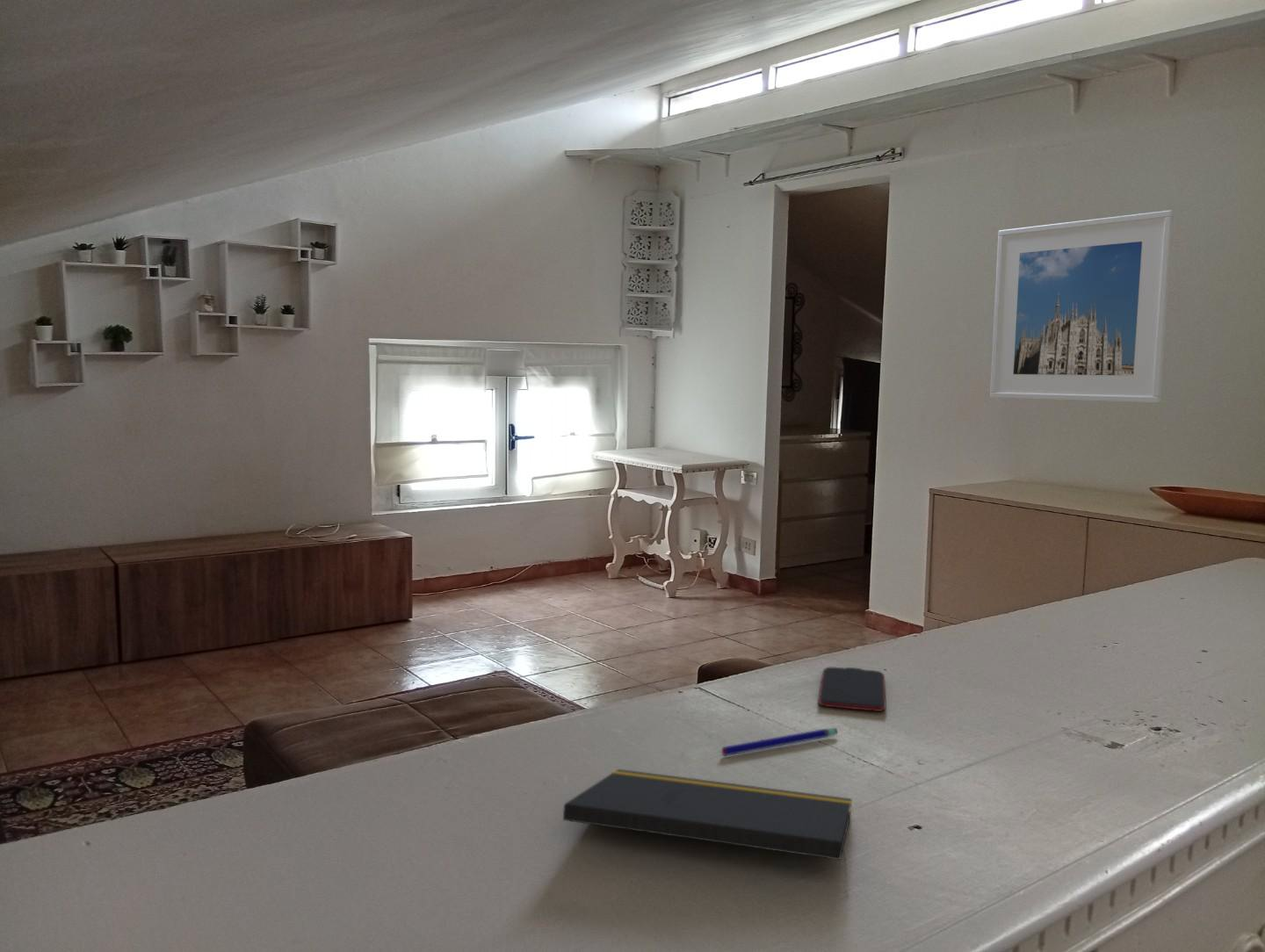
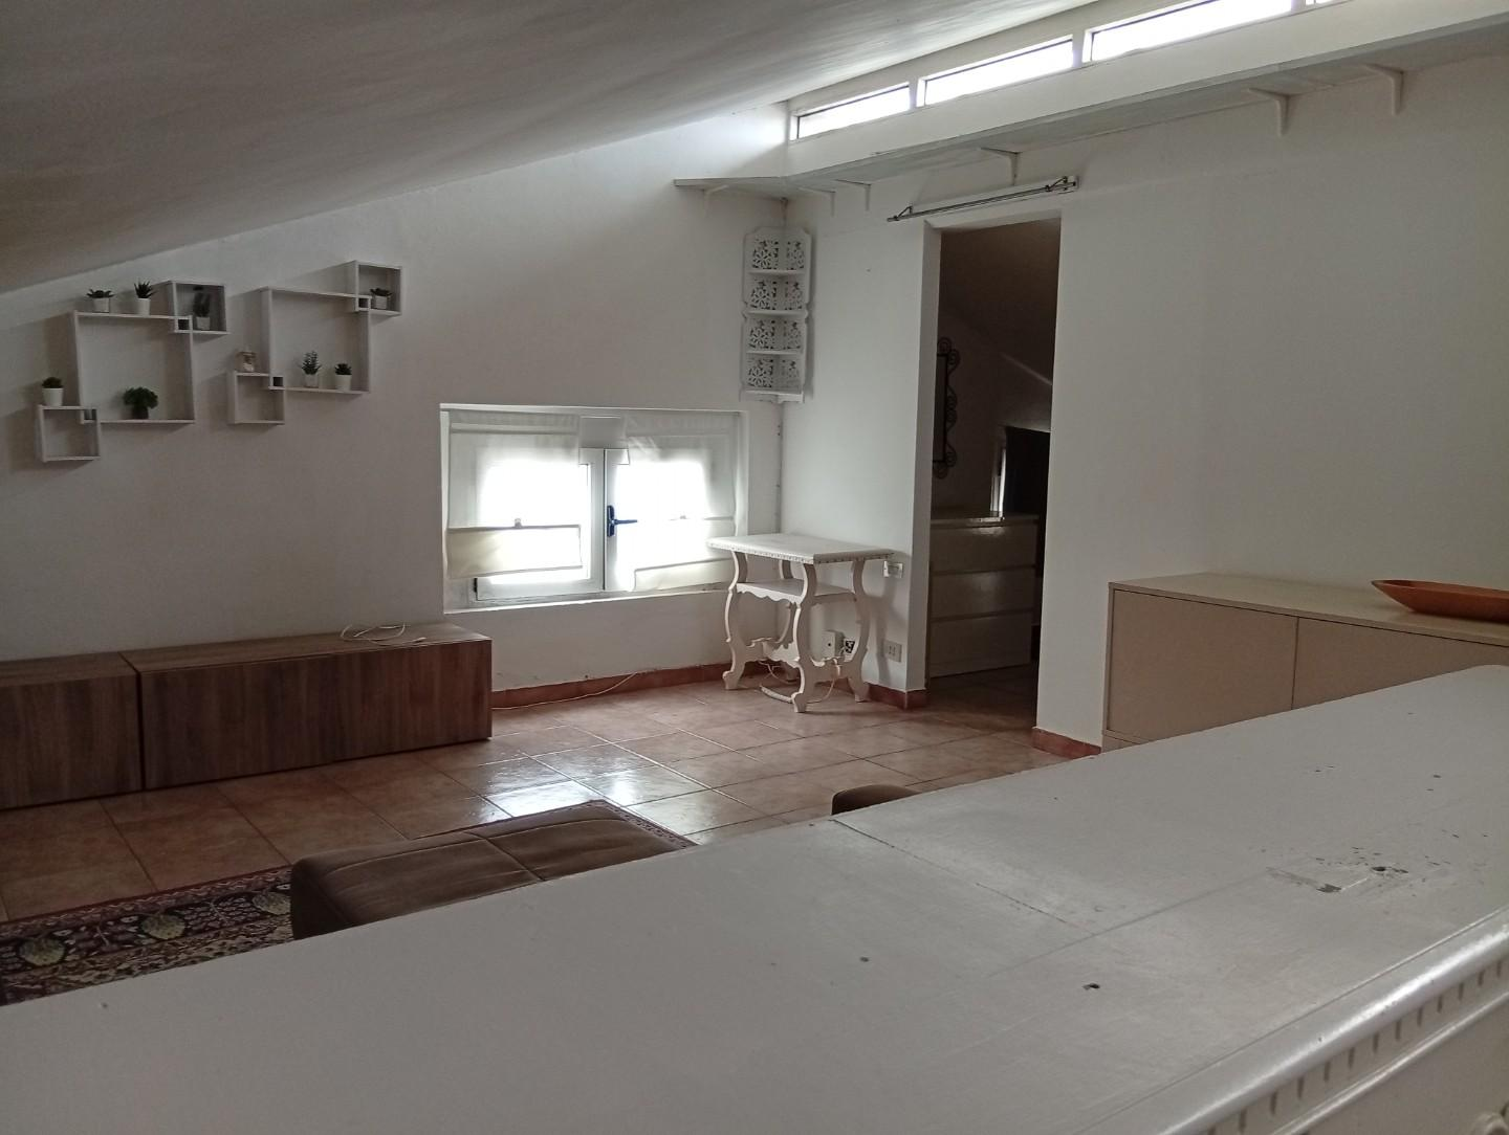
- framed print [989,209,1175,404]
- smartphone [817,667,887,712]
- pen [721,727,838,756]
- notepad [562,768,853,900]
